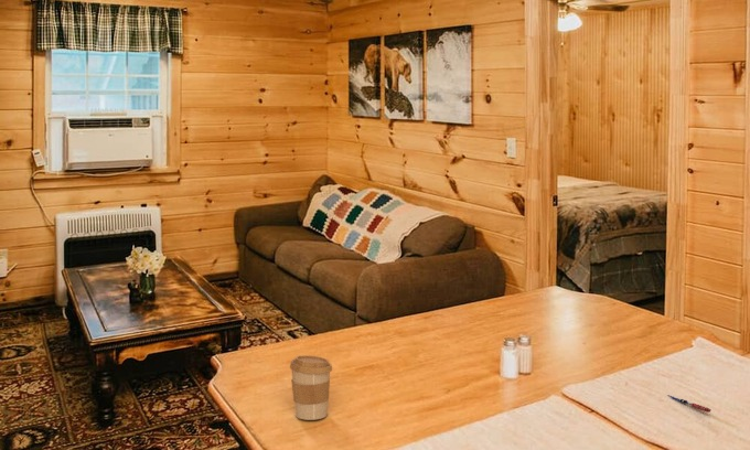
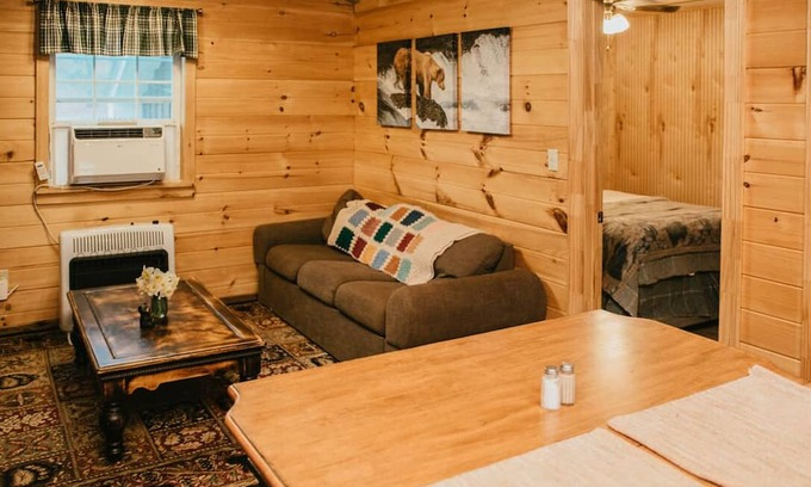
- pen [666,394,712,414]
- coffee cup [289,354,333,421]
